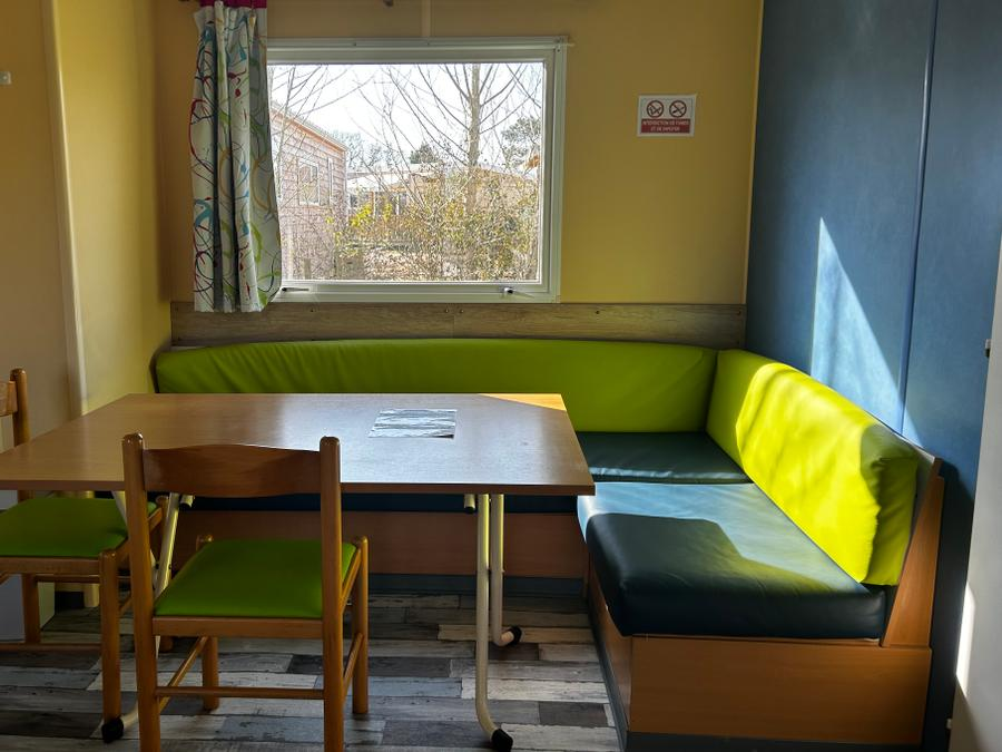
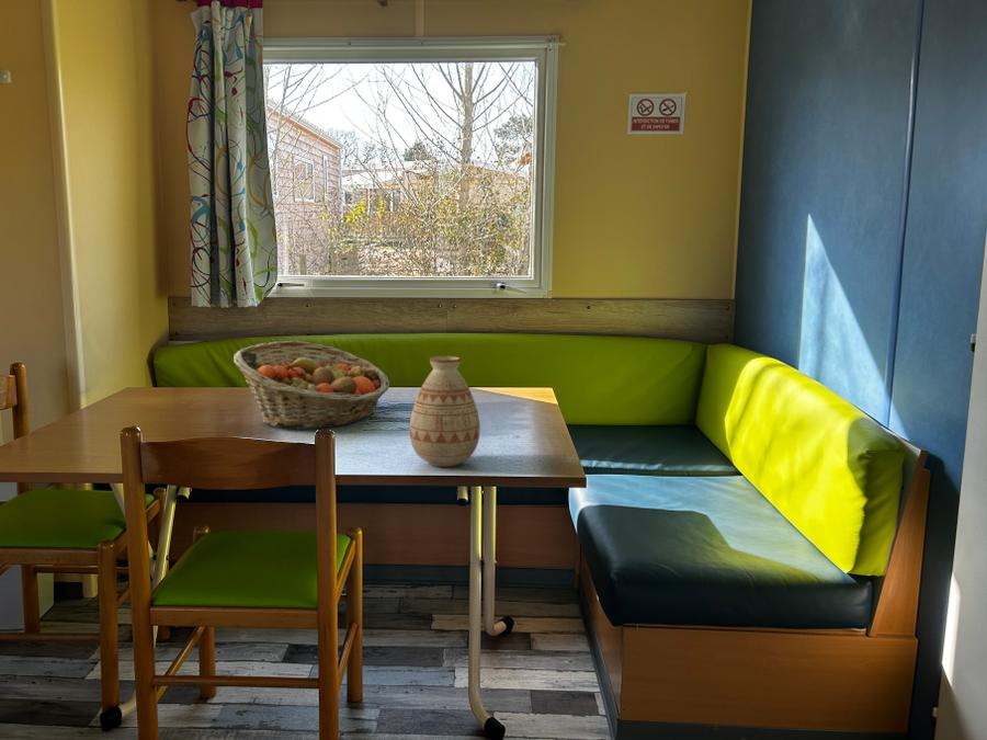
+ vase [409,355,480,468]
+ fruit basket [232,340,390,430]
